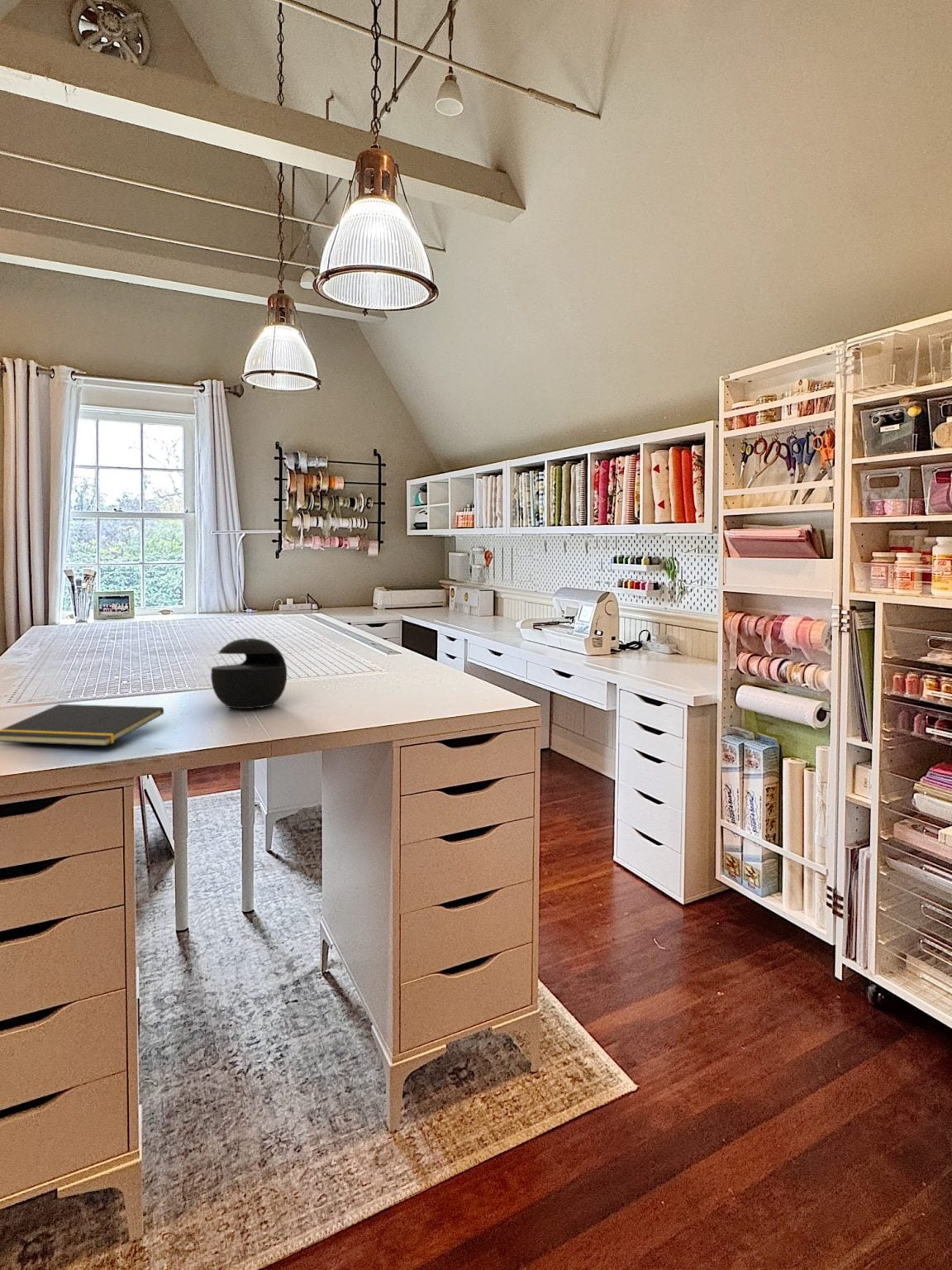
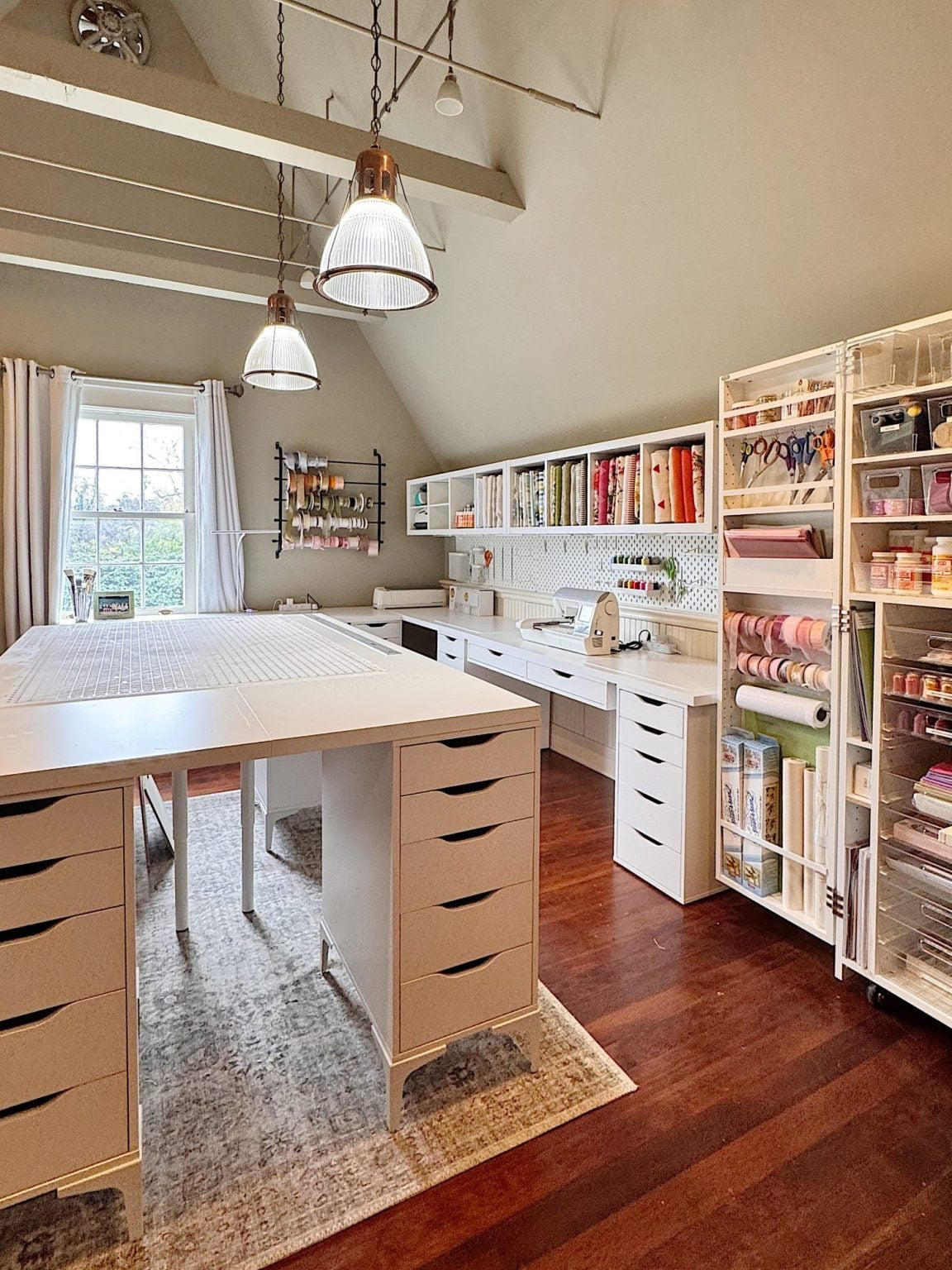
- speaker [210,637,288,709]
- notepad [0,704,164,747]
